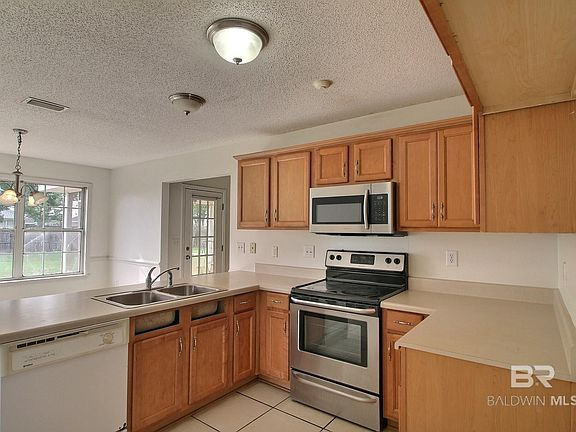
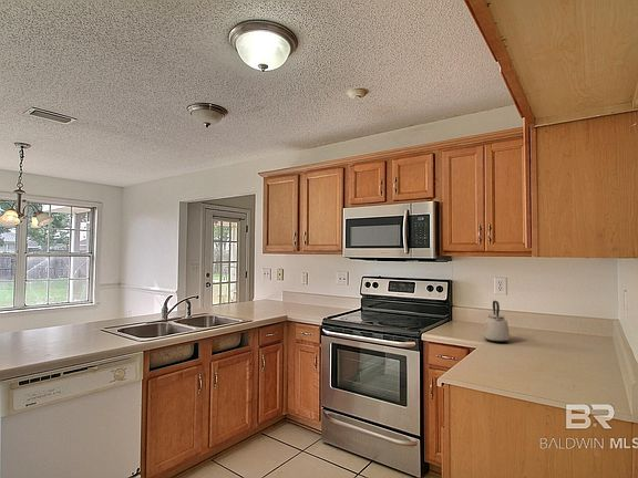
+ kettle [483,300,511,343]
